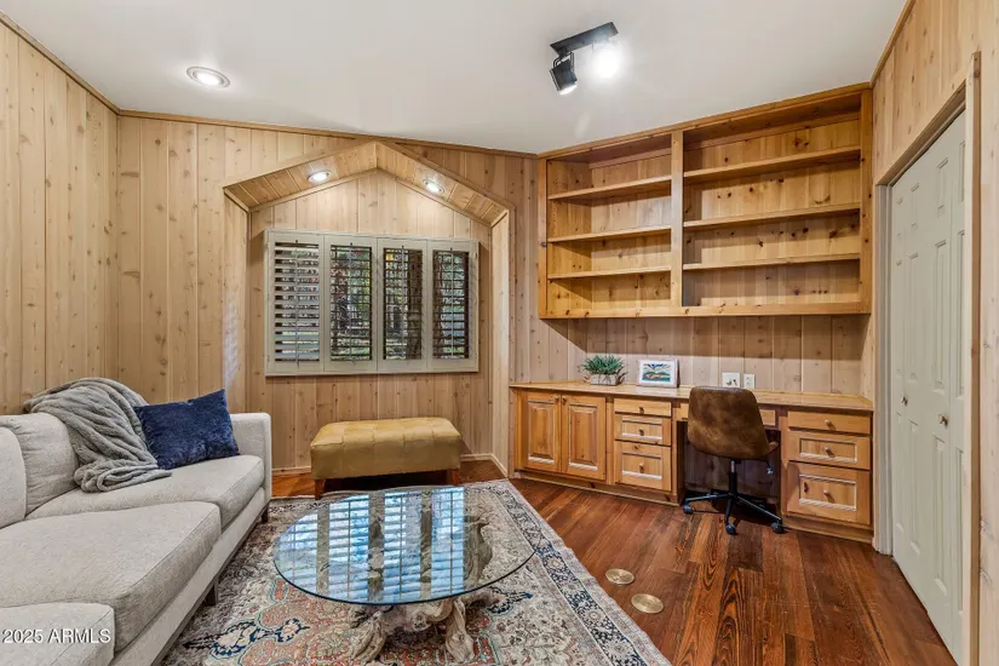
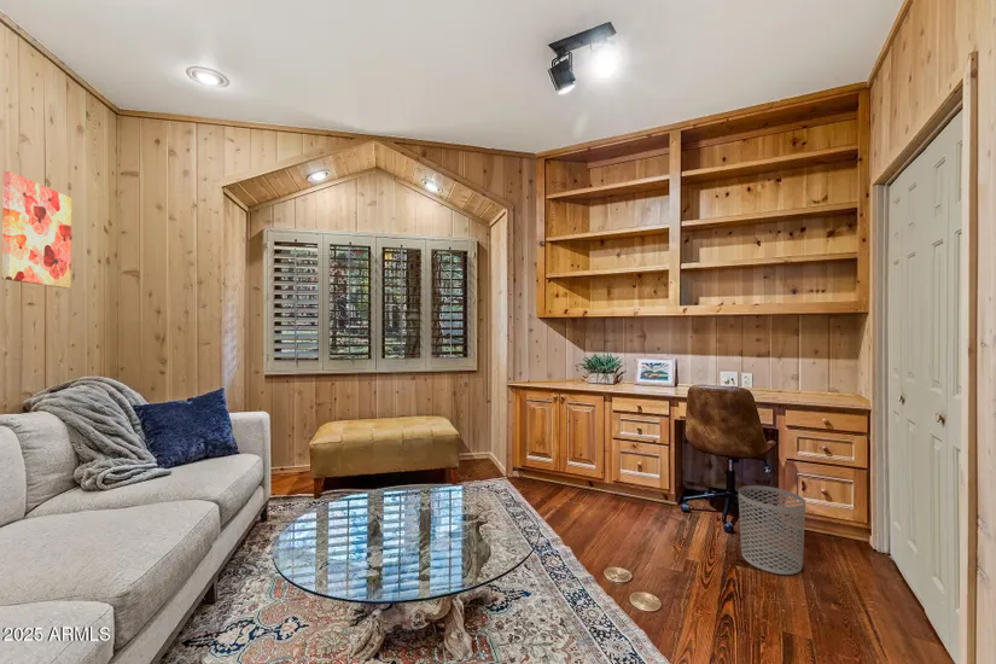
+ wall art [1,170,72,290]
+ waste bin [738,484,806,576]
